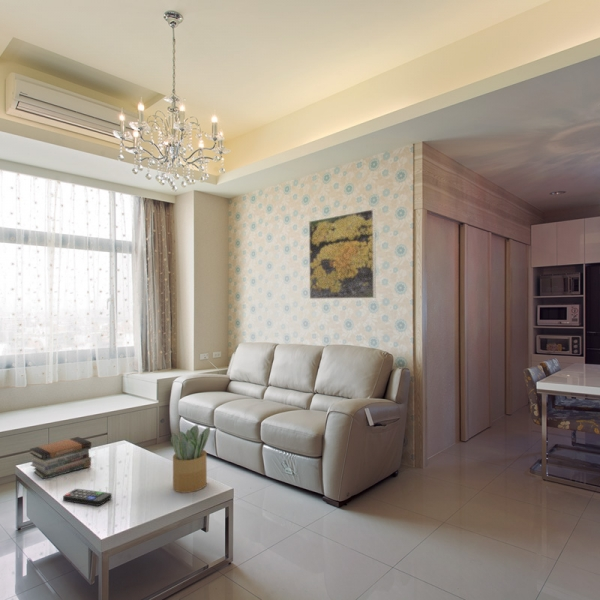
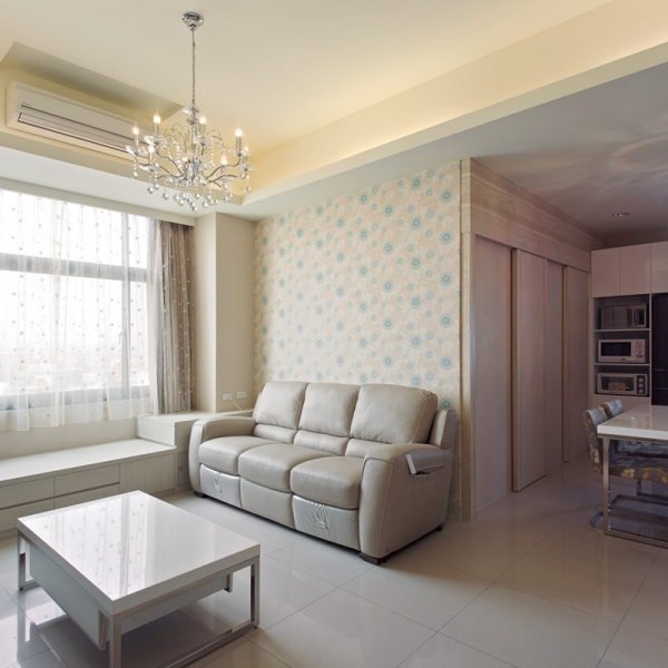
- remote control [62,488,113,507]
- potted plant [170,424,211,494]
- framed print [308,208,377,300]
- book stack [29,436,92,480]
